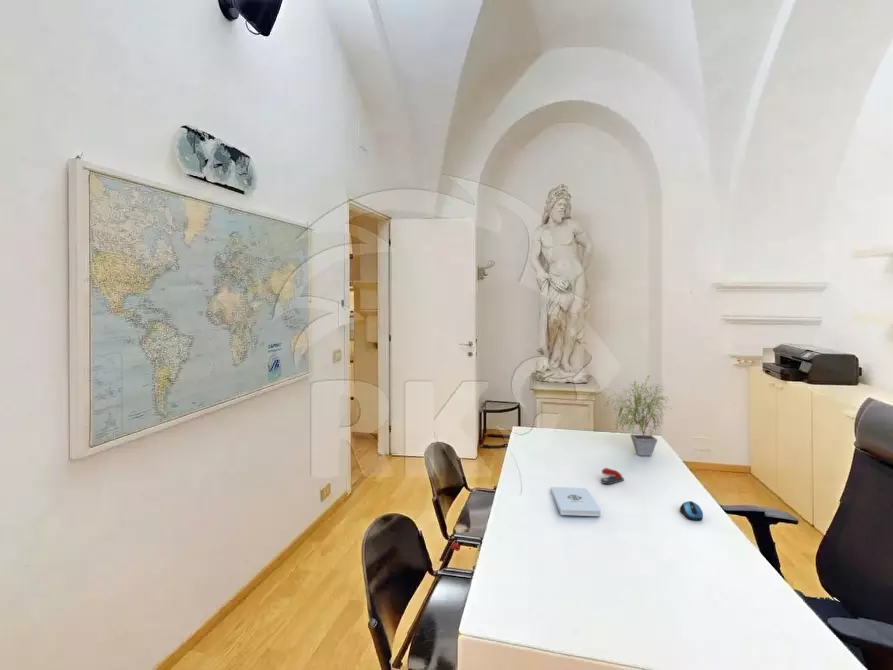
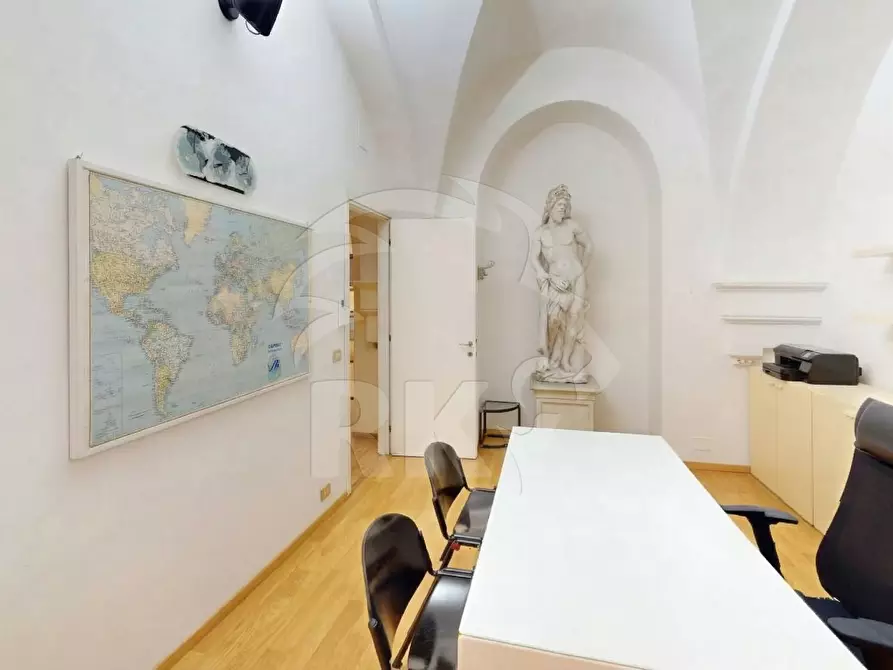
- stapler [600,467,625,485]
- notepad [550,486,602,517]
- potted plant [604,374,672,457]
- computer mouse [679,500,704,521]
